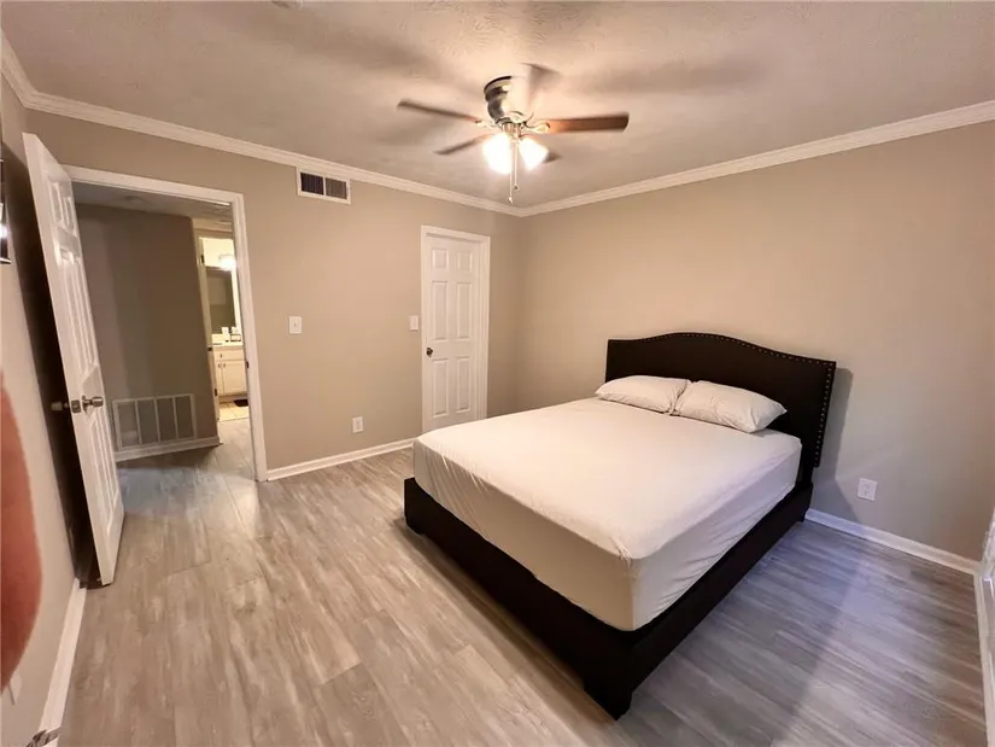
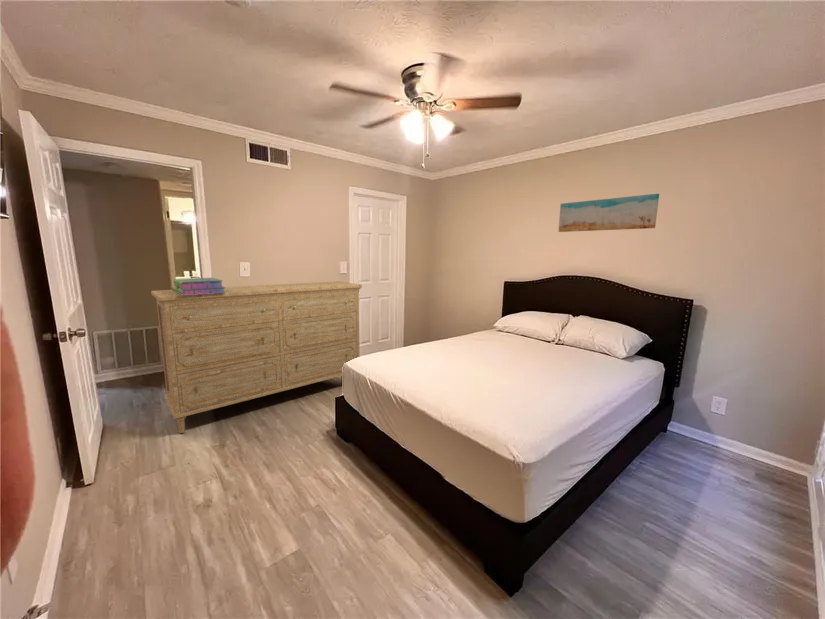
+ stack of books [171,277,226,295]
+ wall art [557,193,660,233]
+ dresser [150,281,363,434]
